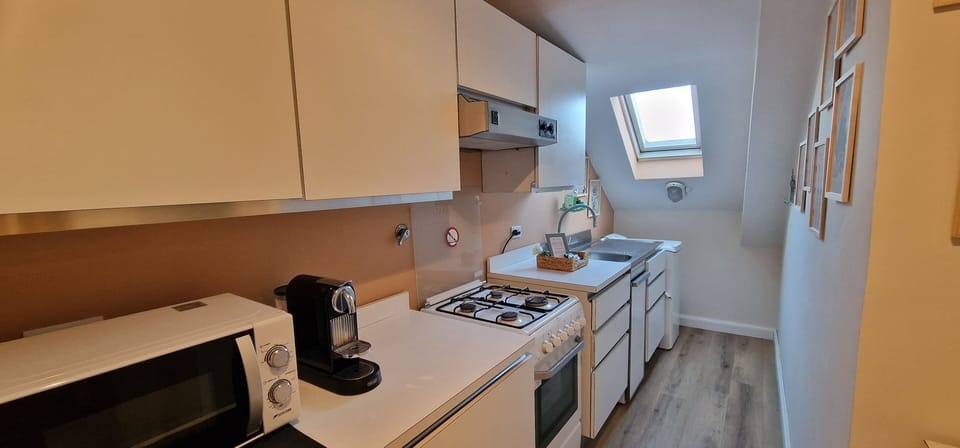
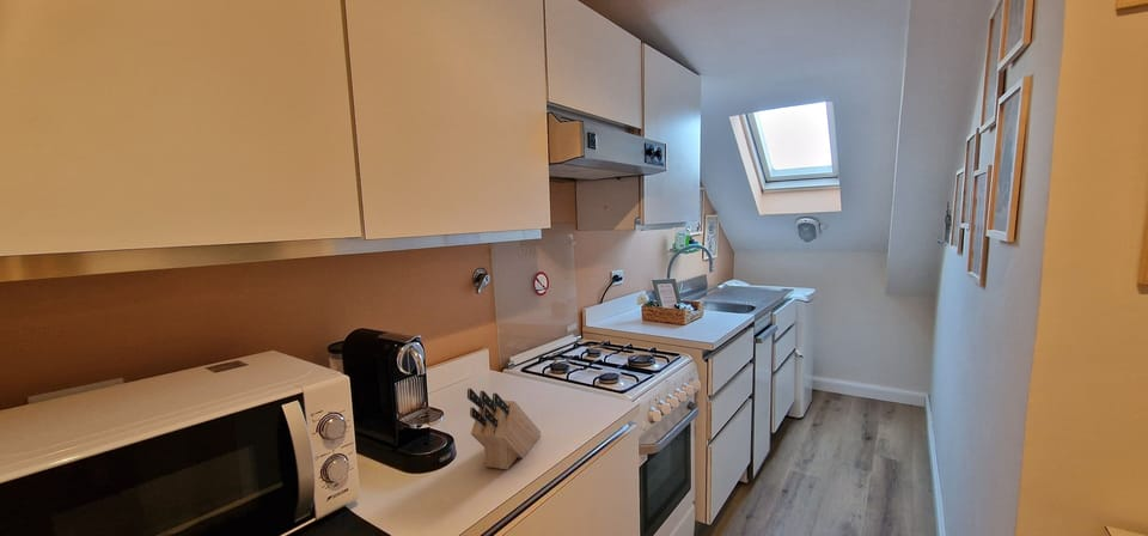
+ knife block [466,388,542,470]
